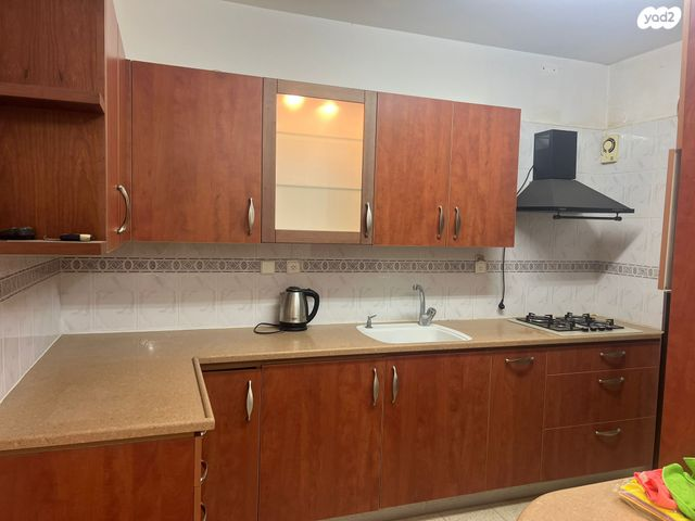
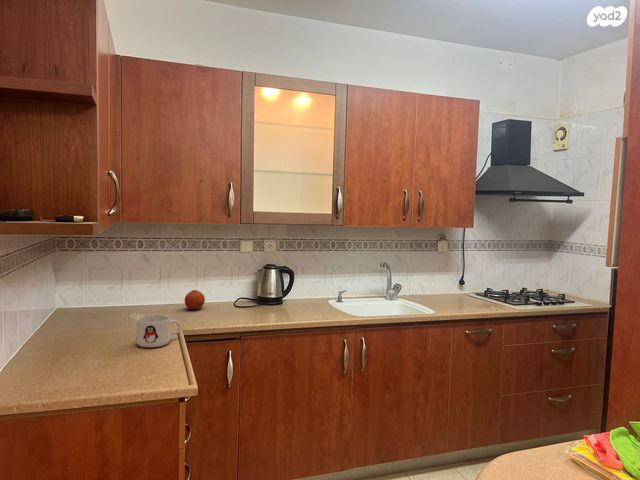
+ fruit [184,289,206,311]
+ mug [135,314,182,348]
